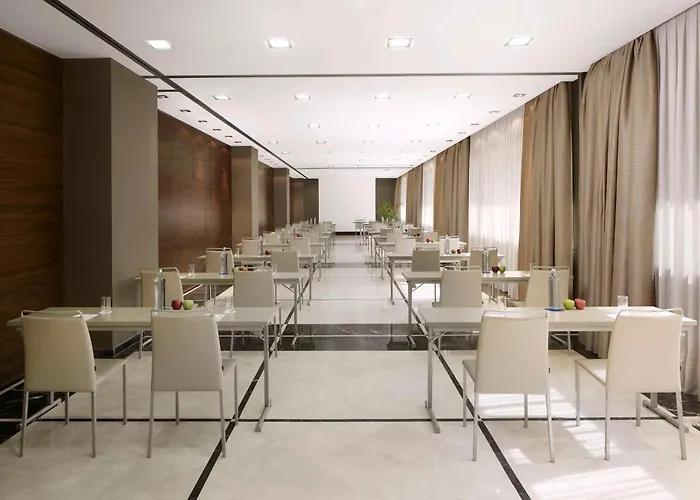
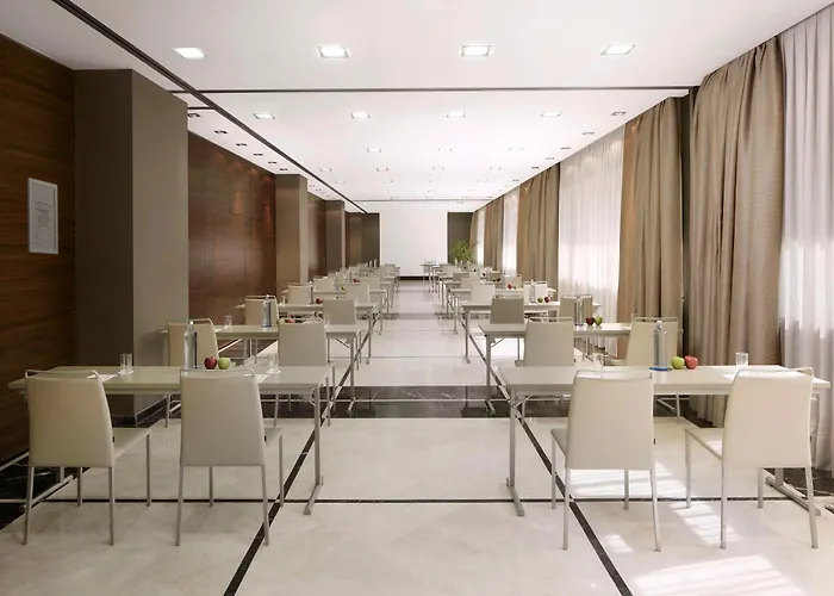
+ wall art [26,176,60,255]
